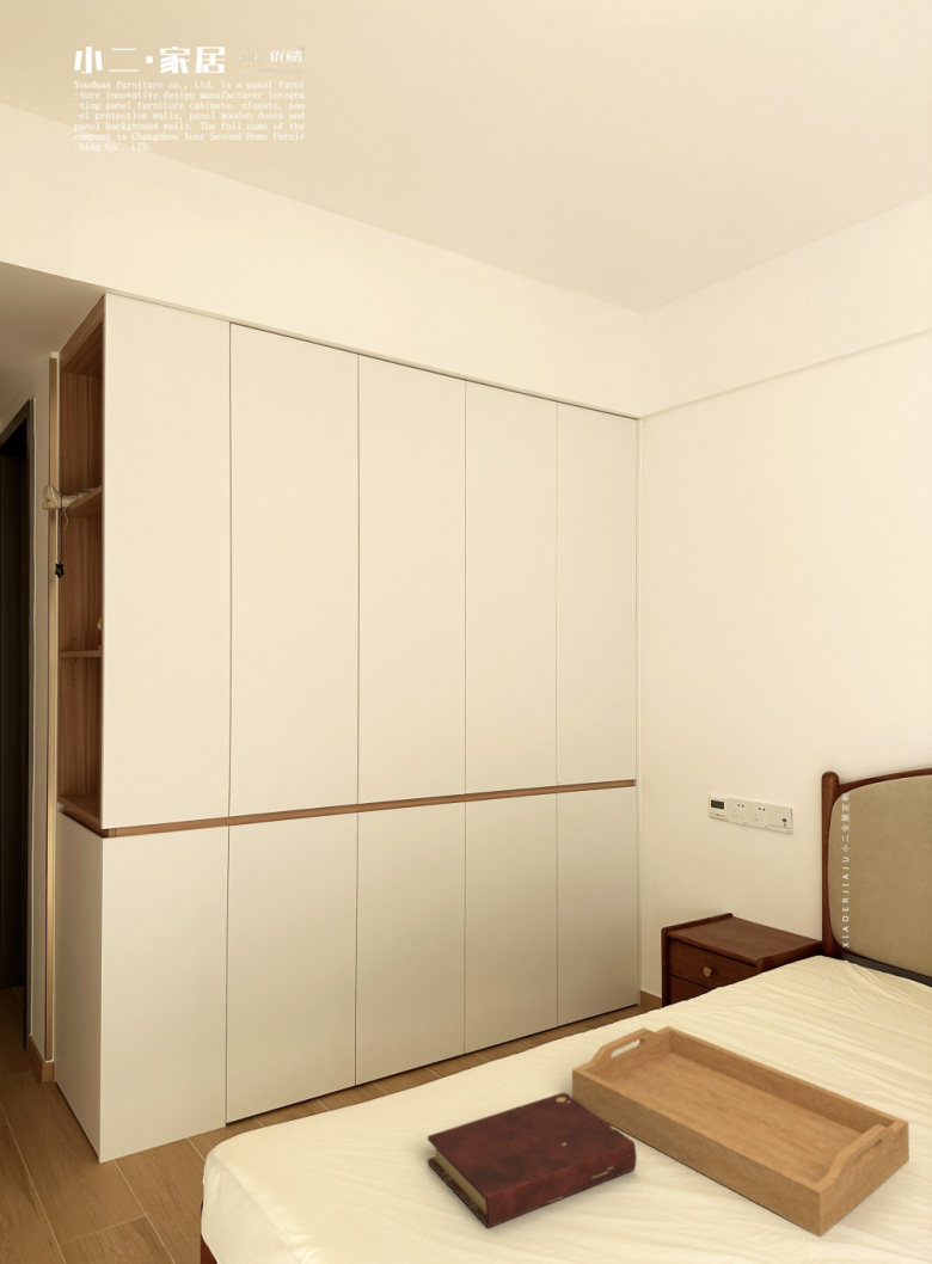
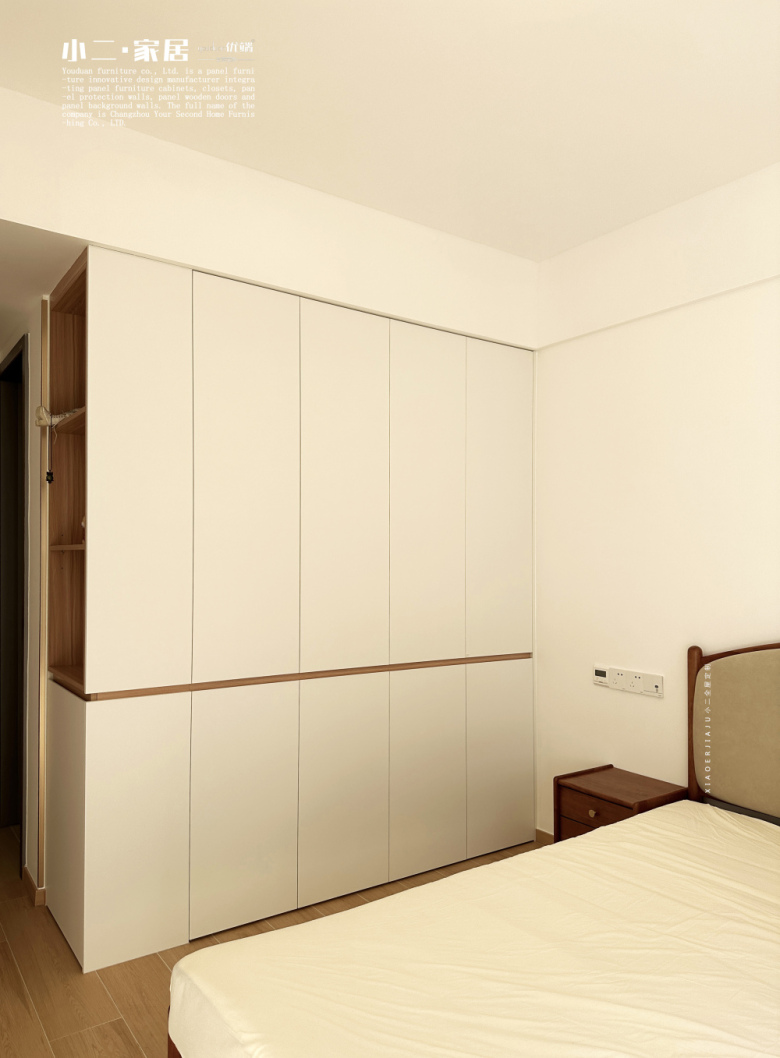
- book [427,1091,638,1229]
- serving tray [571,1025,910,1238]
